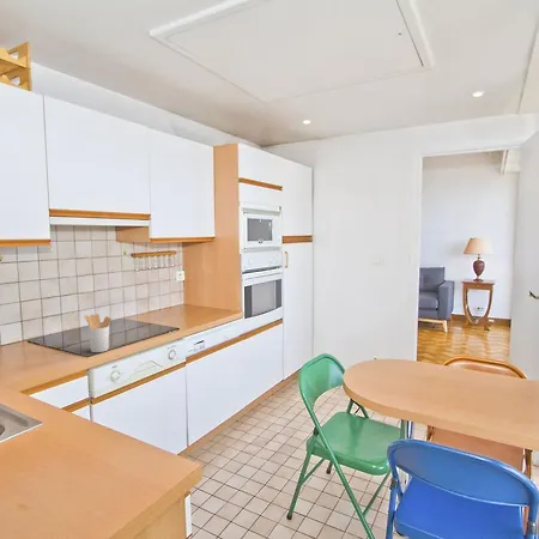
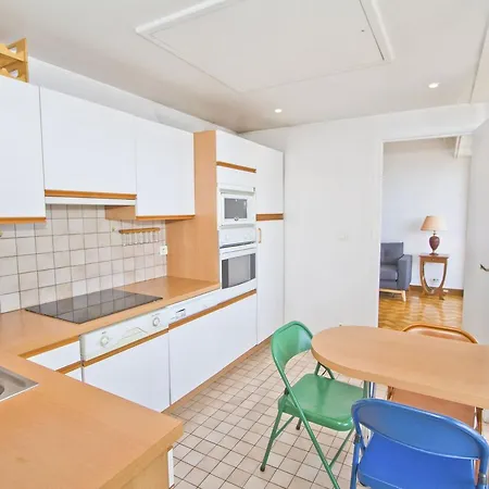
- utensil holder [83,313,113,353]
